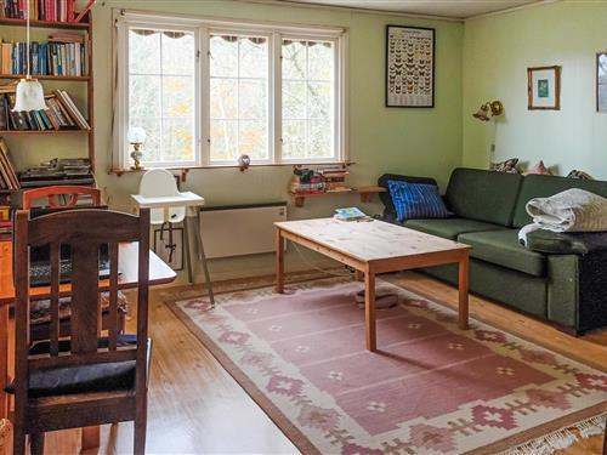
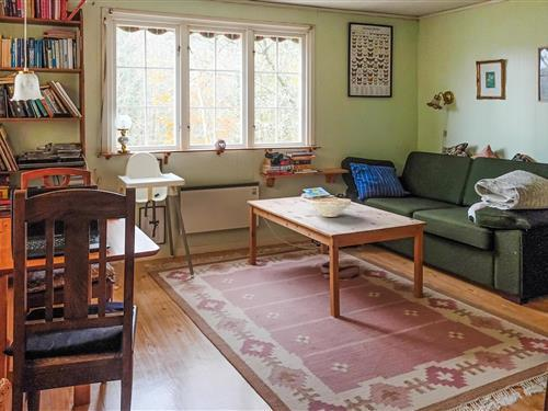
+ decorative bowl [309,197,352,218]
